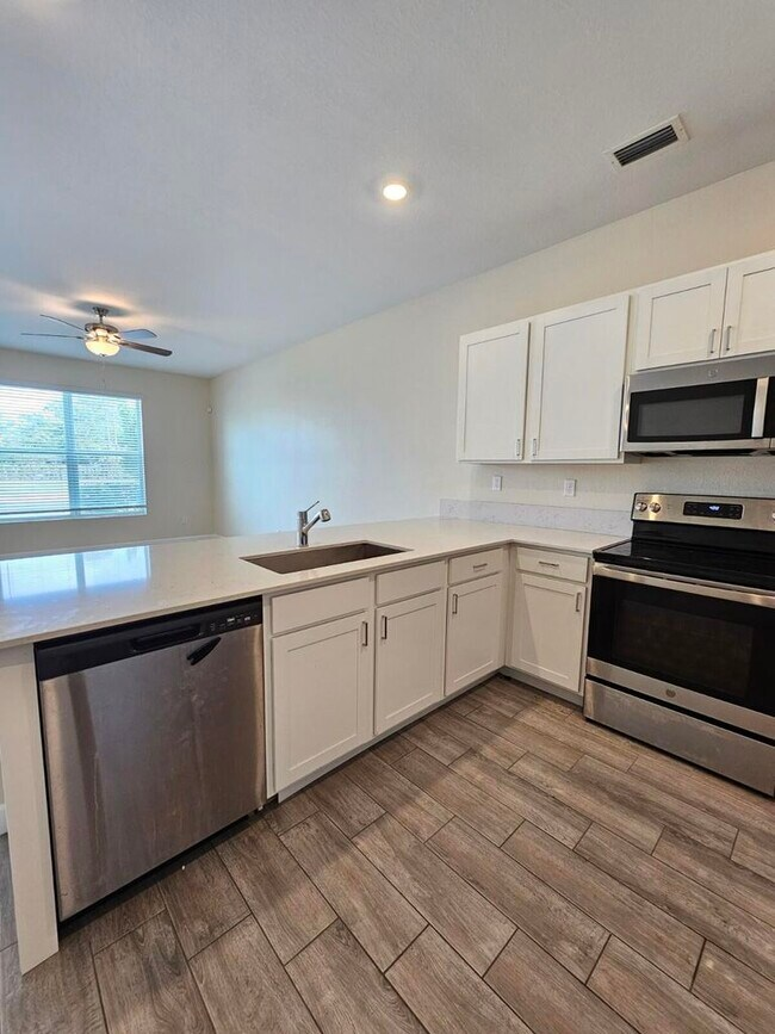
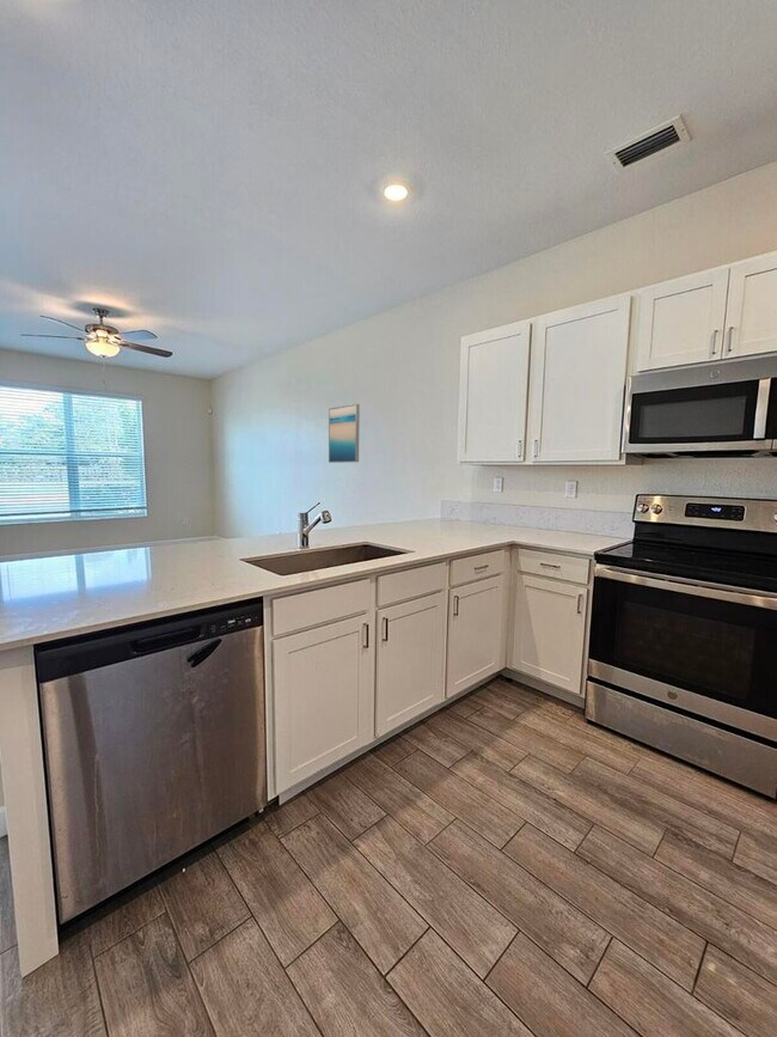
+ wall art [328,403,361,464]
